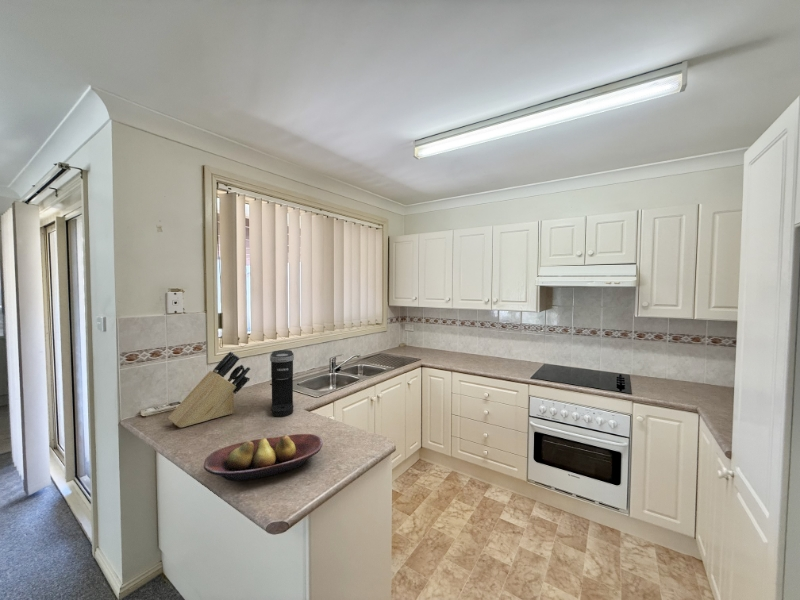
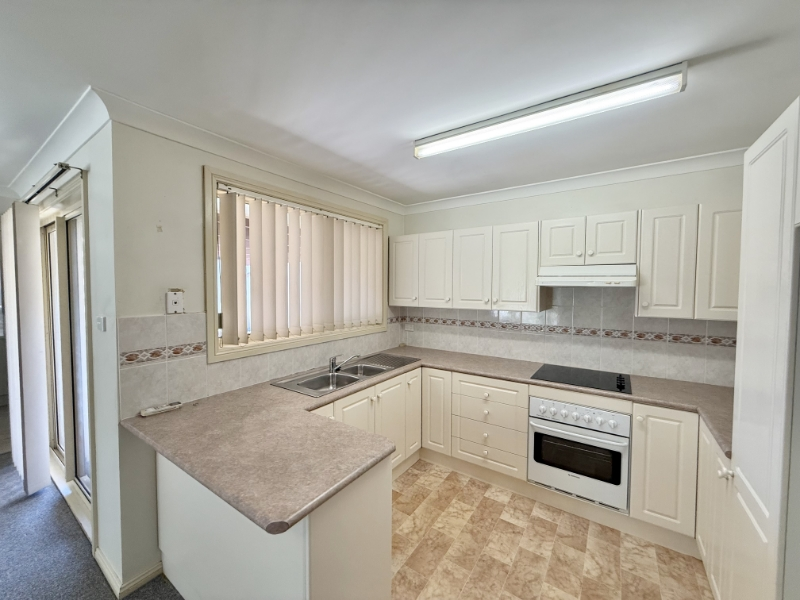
- fruit bowl [203,433,324,482]
- knife block [167,350,251,428]
- coffee maker [269,349,295,418]
